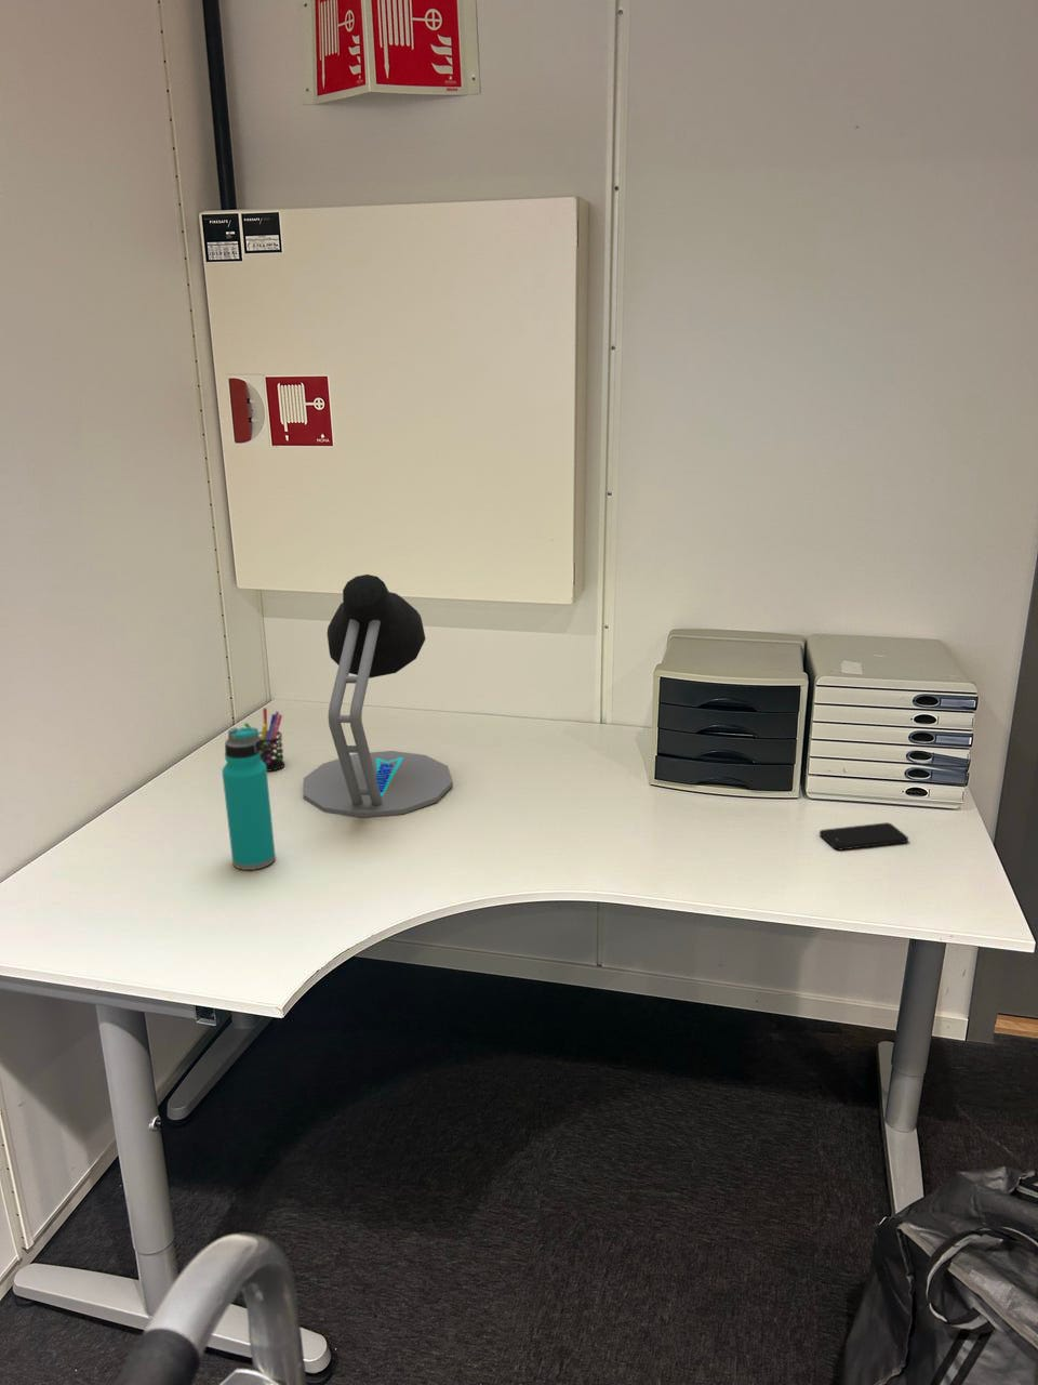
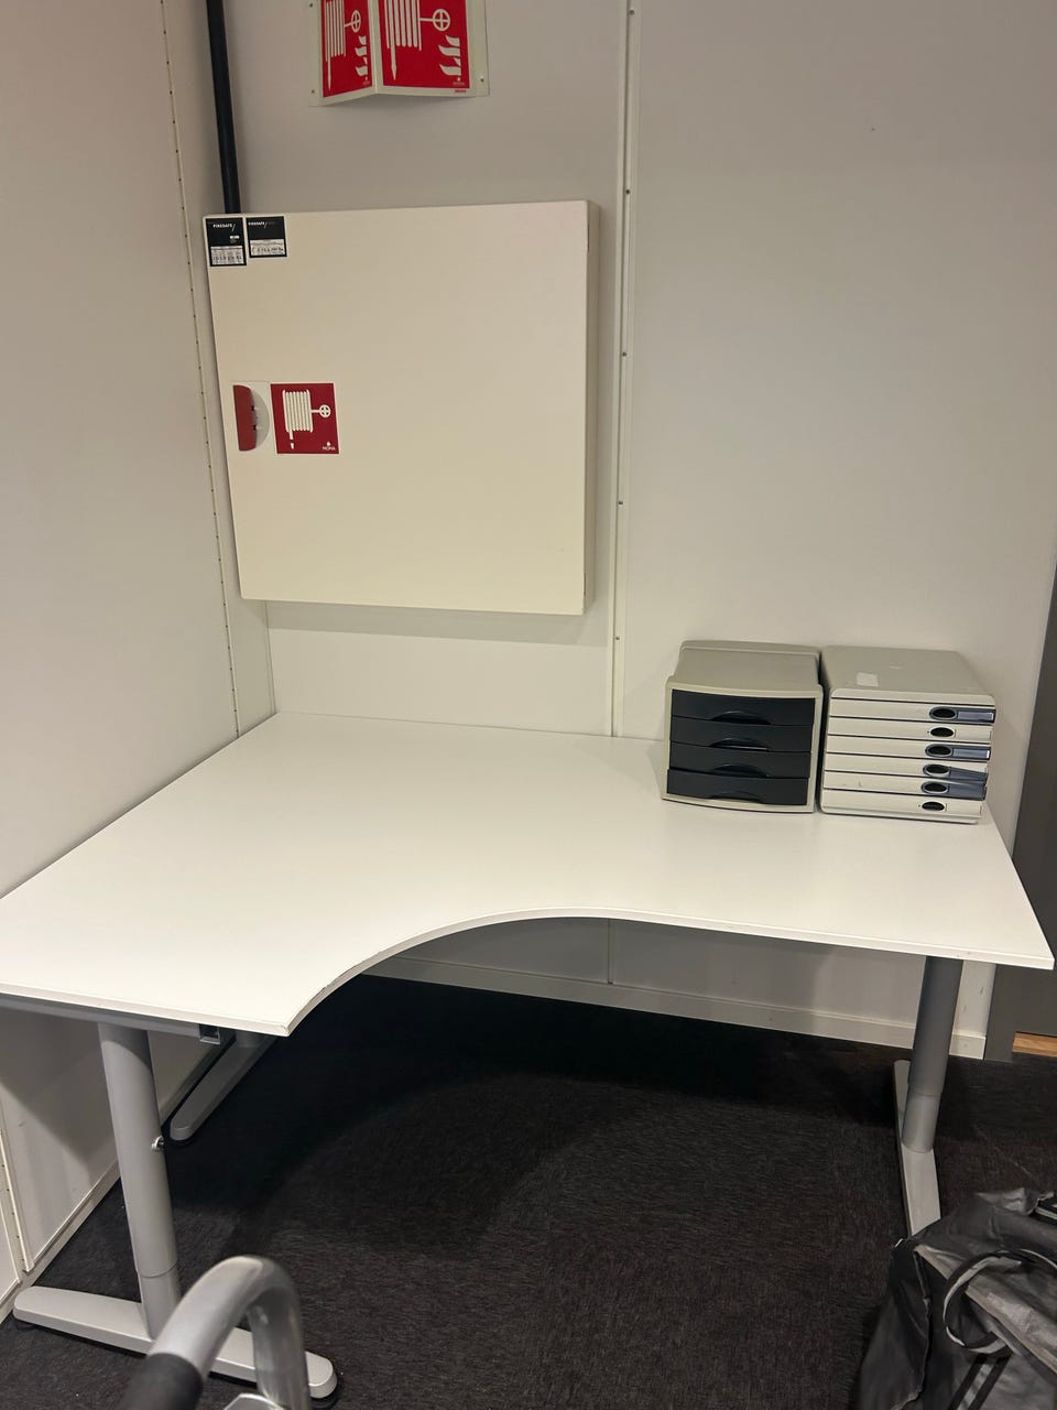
- desk lamp [302,574,454,819]
- water bottle [220,726,277,871]
- smartphone [819,821,909,852]
- pen holder [243,707,286,772]
